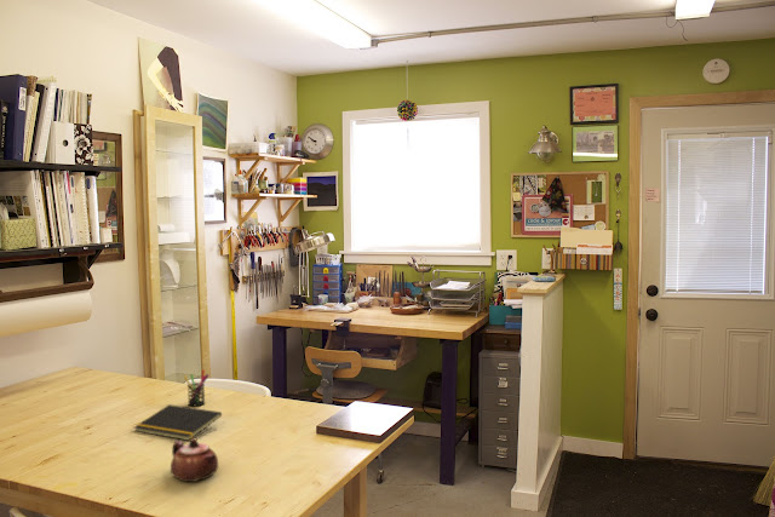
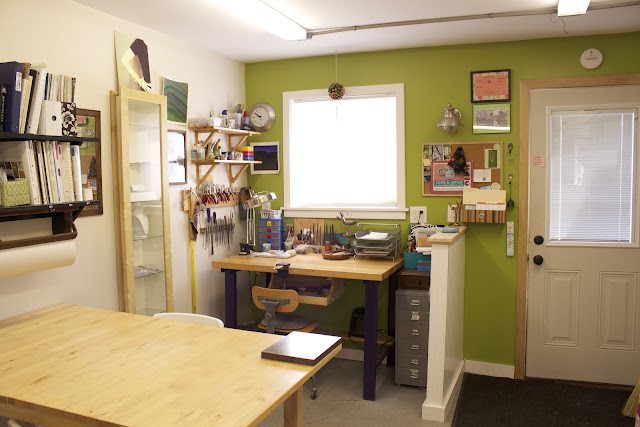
- teapot [170,437,219,483]
- pen holder [183,368,209,407]
- notepad [133,403,223,442]
